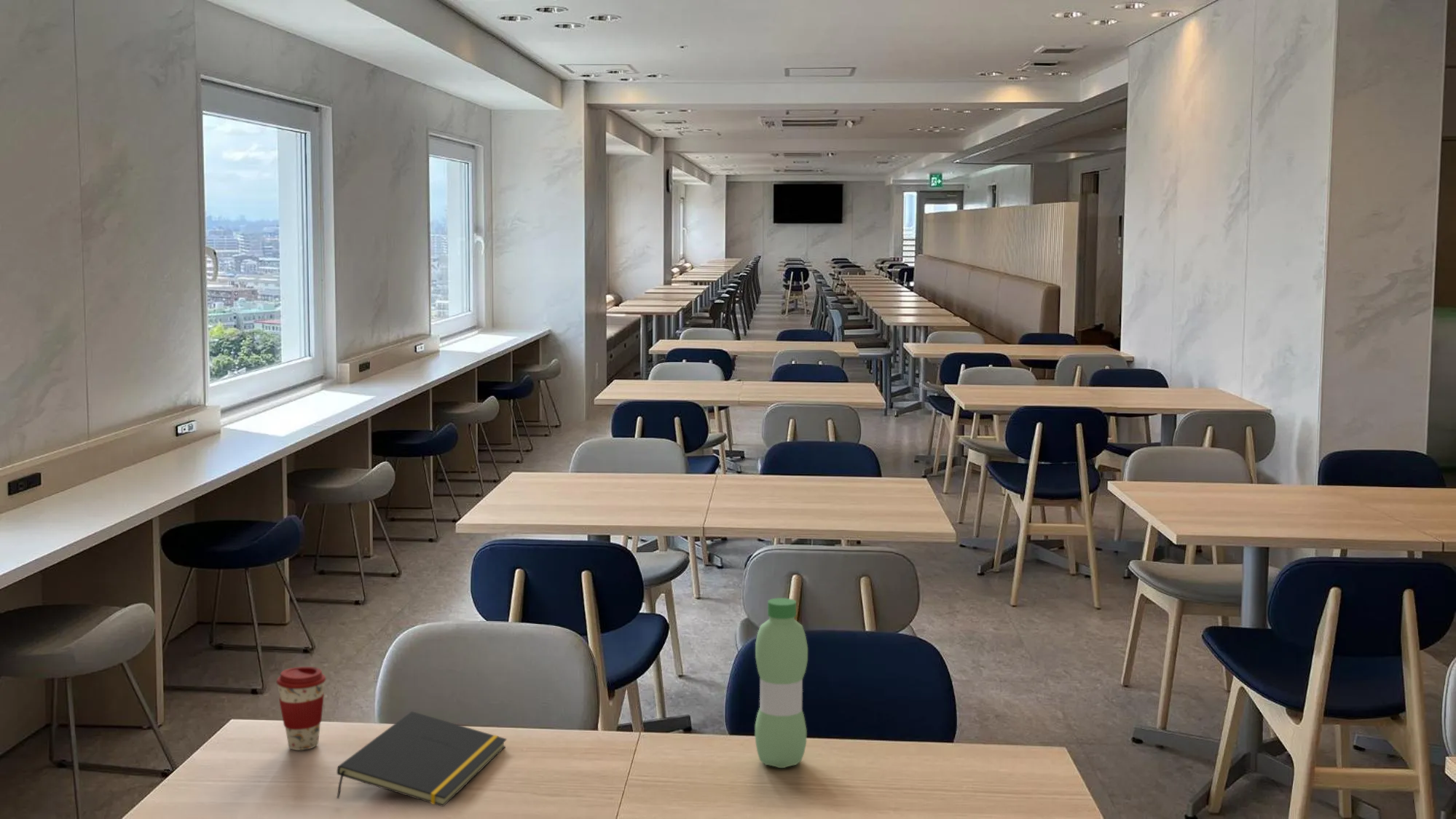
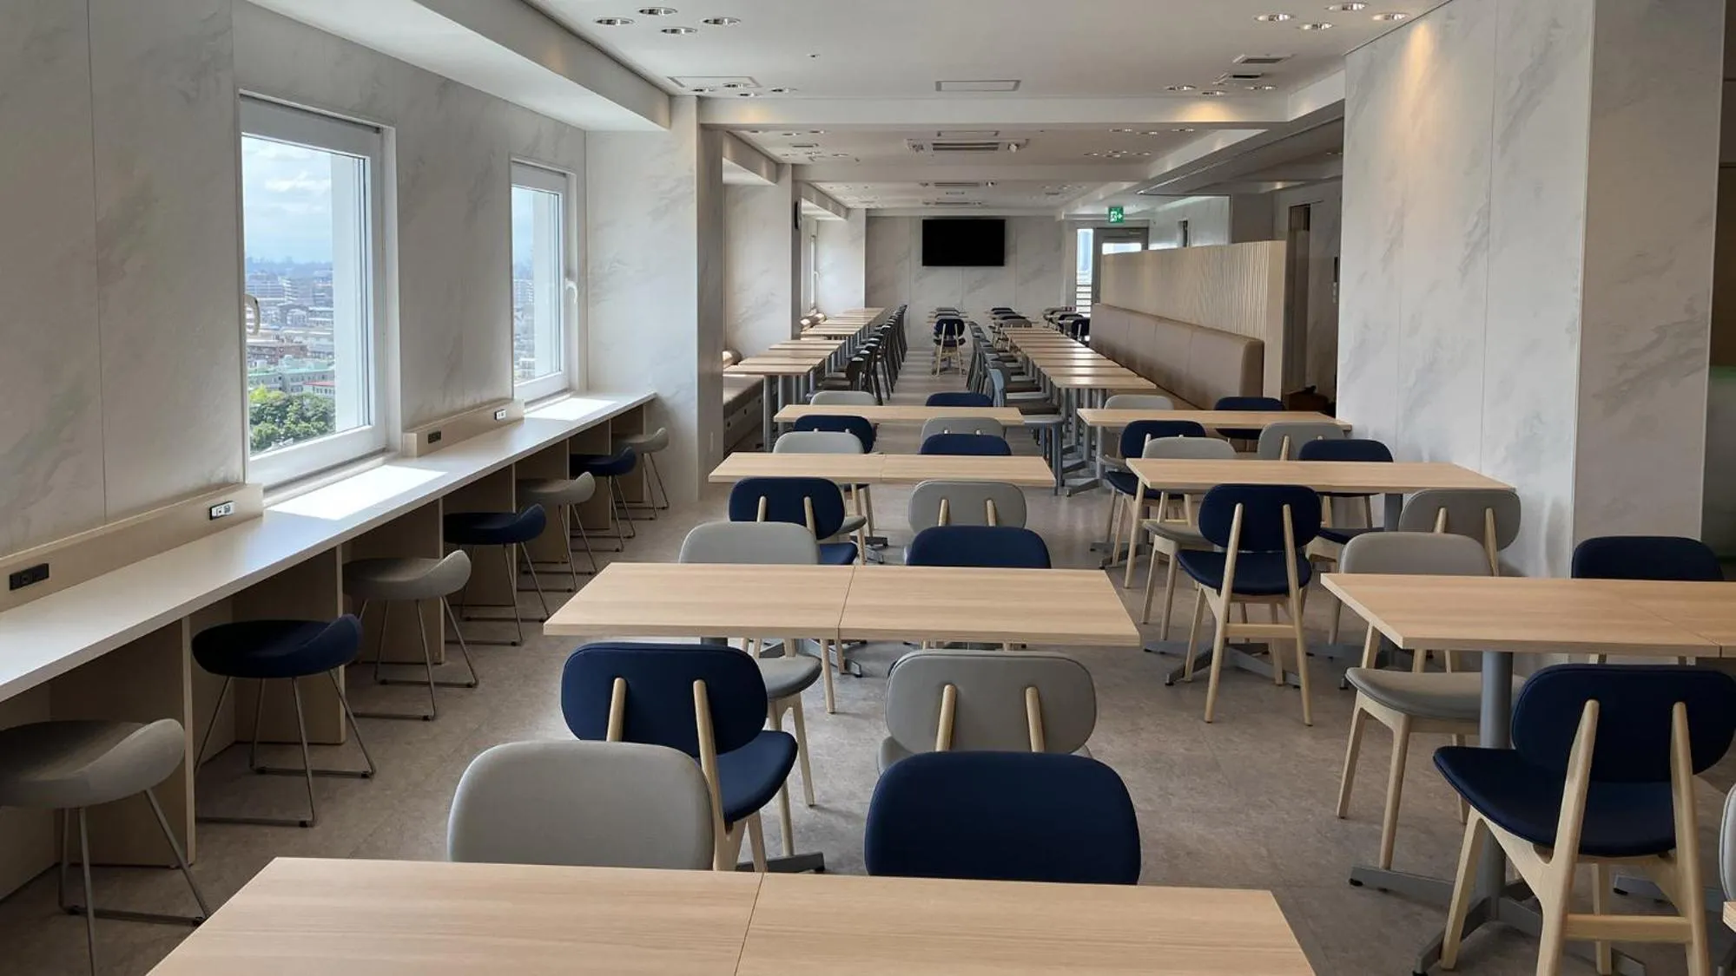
- coffee cup [275,666,326,751]
- notepad [336,711,508,807]
- water bottle [755,597,808,769]
